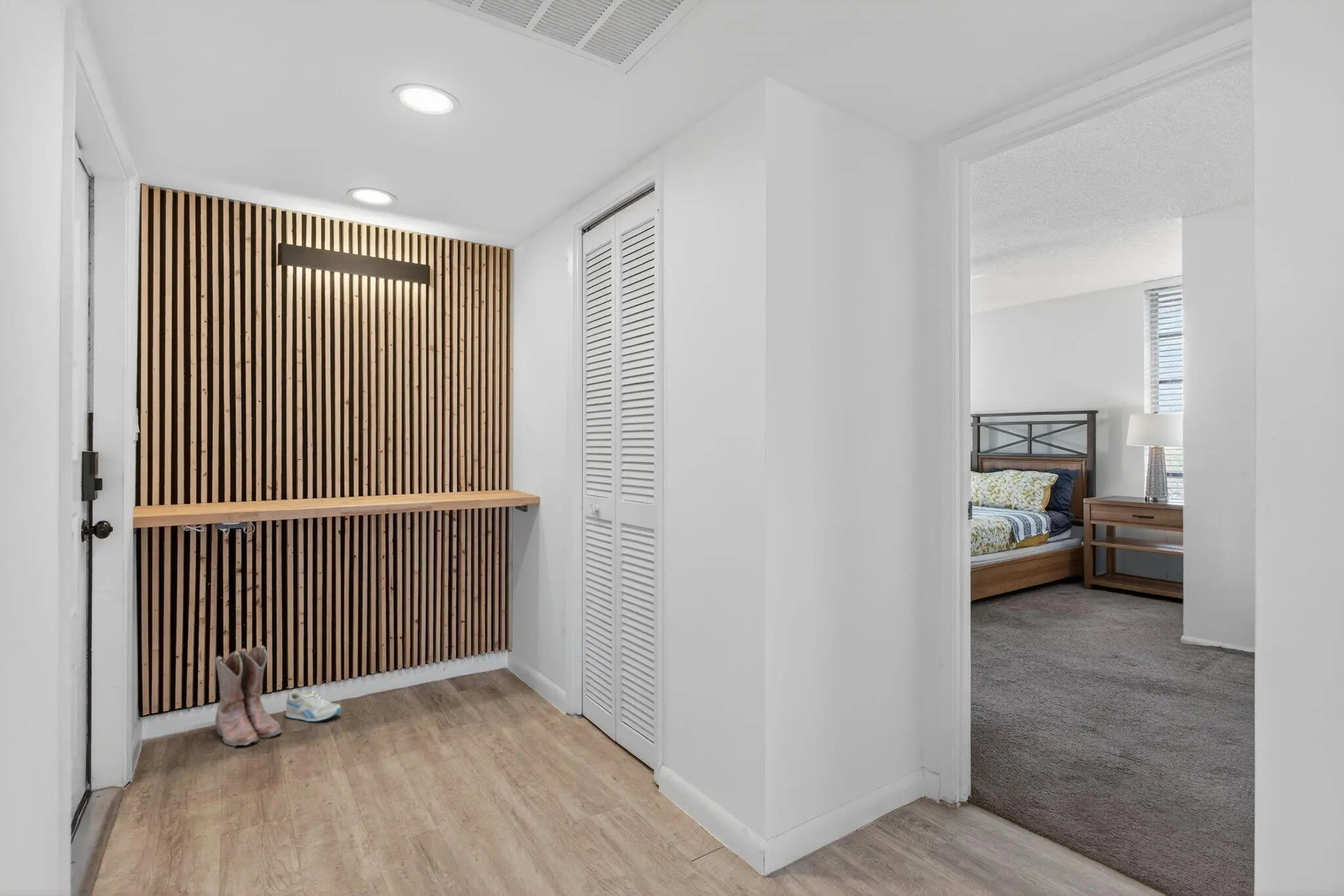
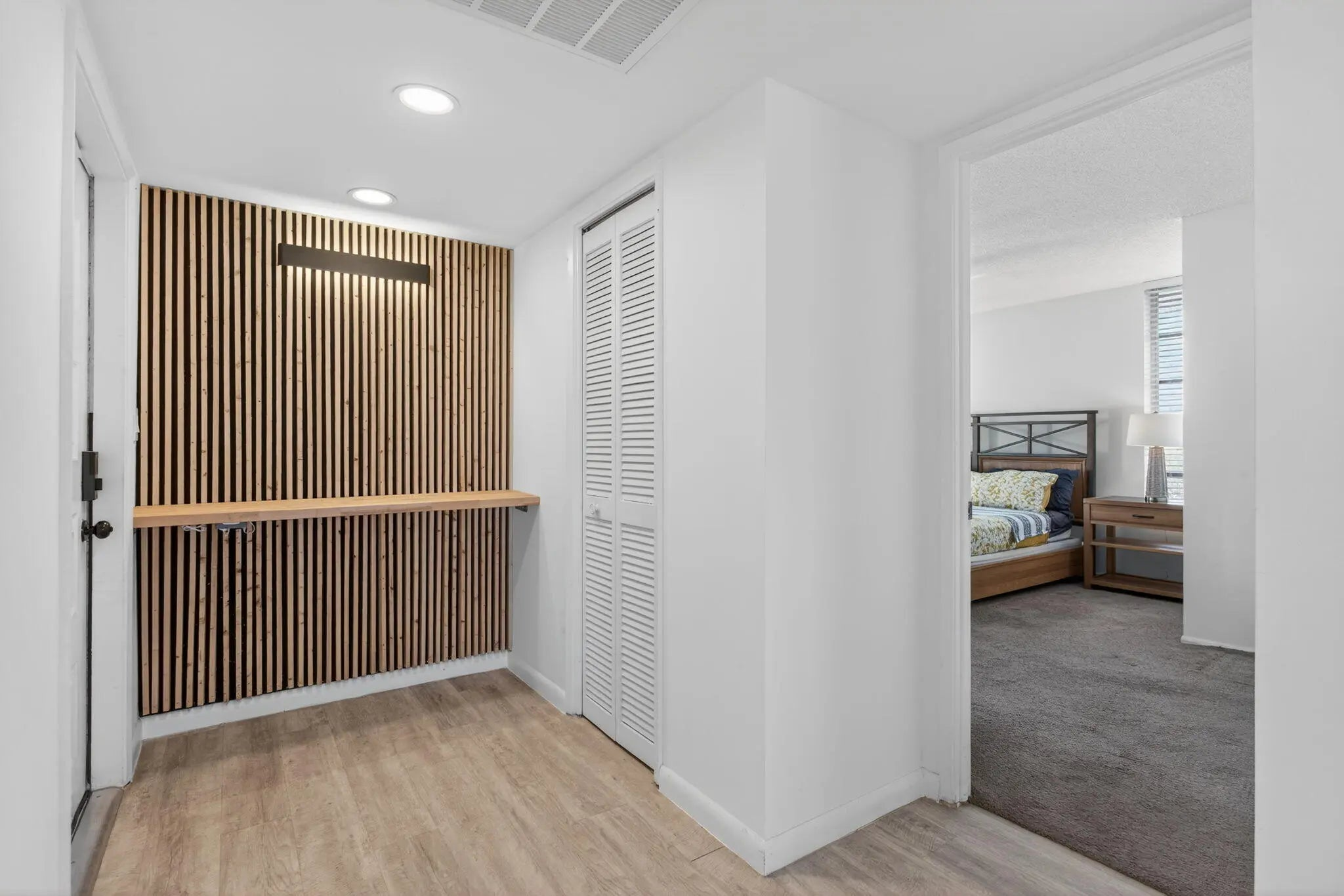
- boots [215,645,282,747]
- sneaker [285,690,342,722]
